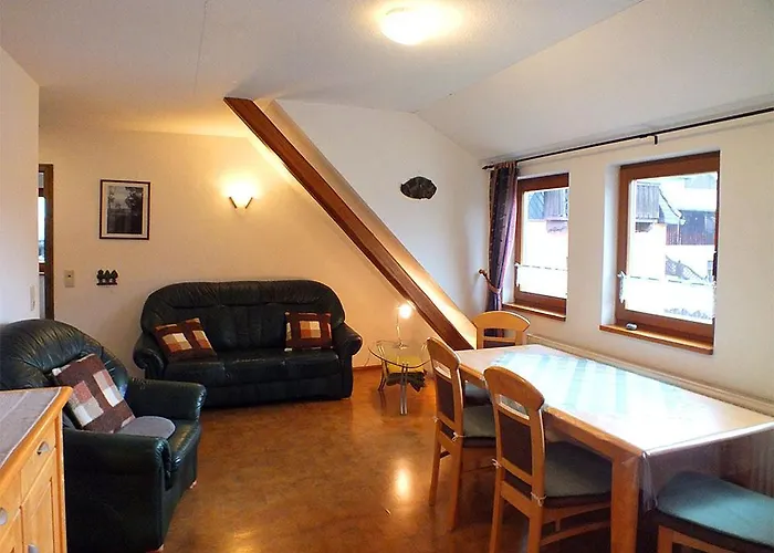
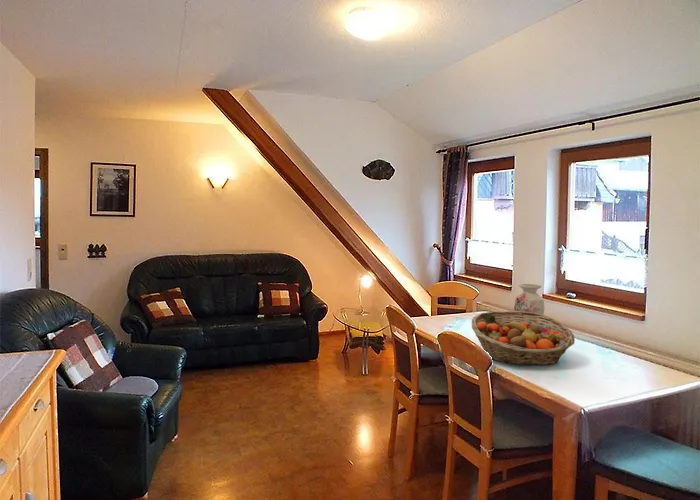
+ fruit basket [470,310,576,366]
+ vase [513,283,546,315]
